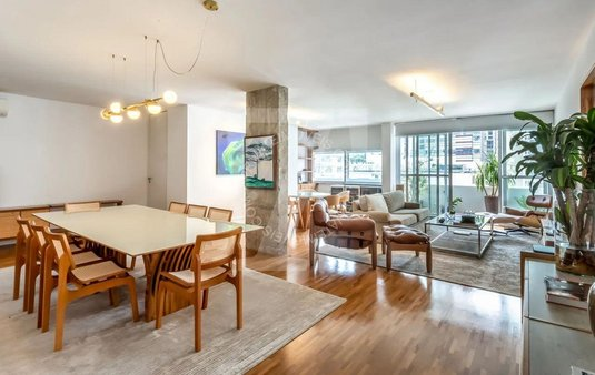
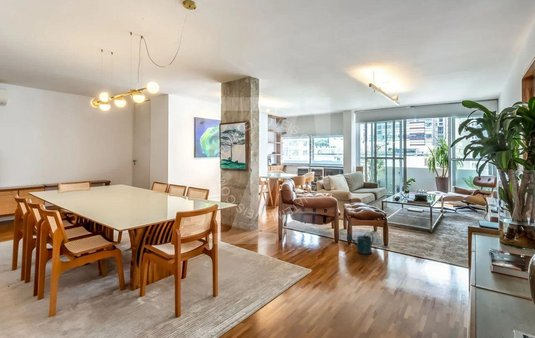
+ watering can [346,232,375,255]
